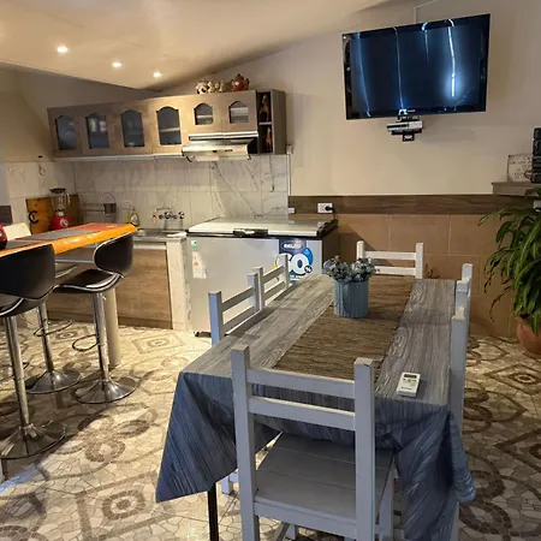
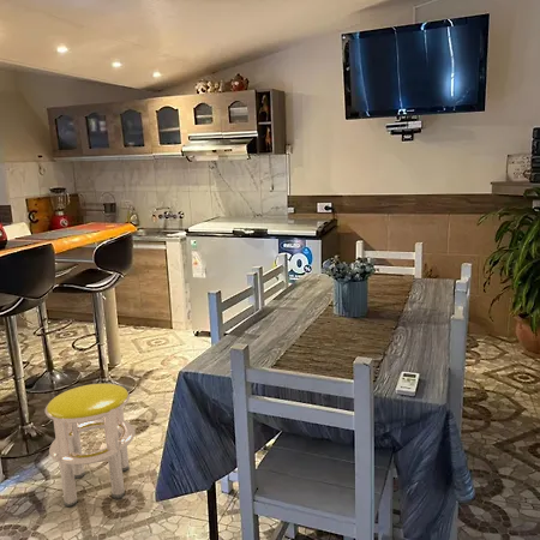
+ stool [43,383,137,508]
